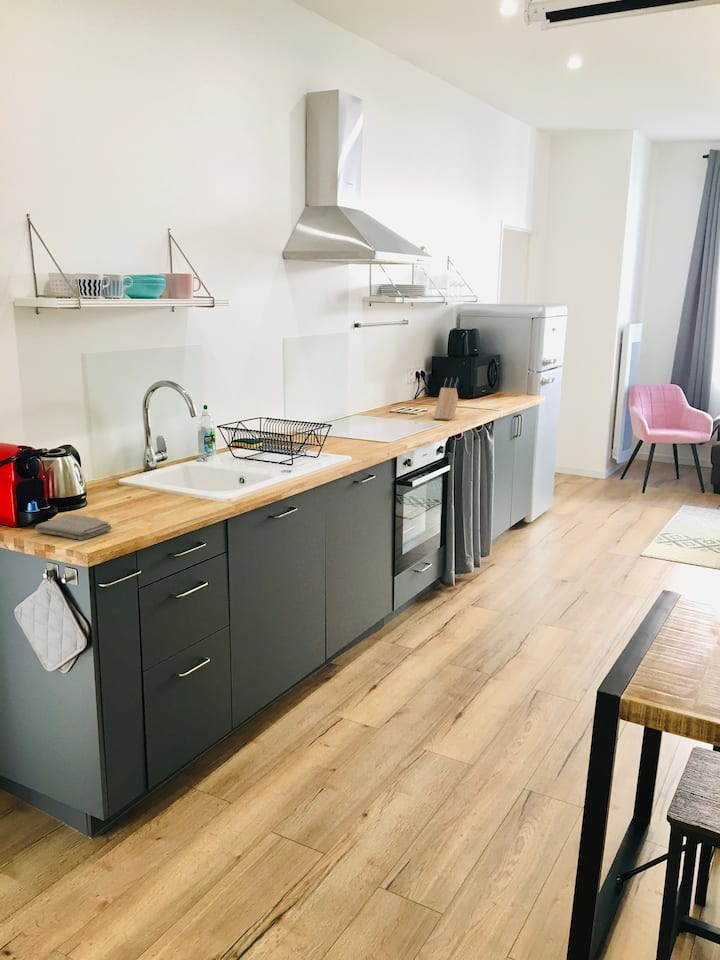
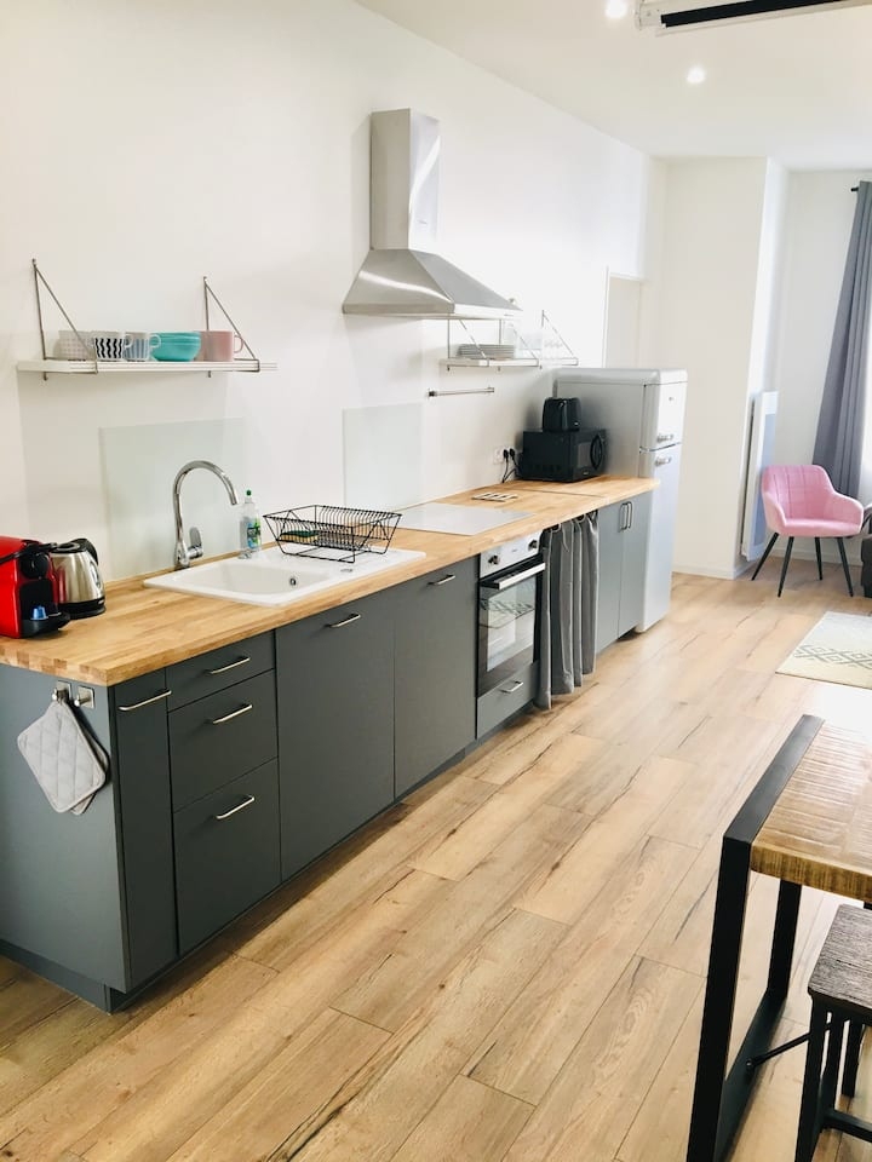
- knife block [433,377,459,421]
- washcloth [34,513,113,541]
